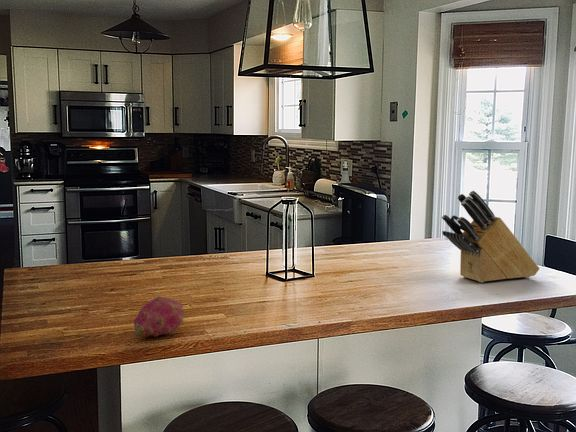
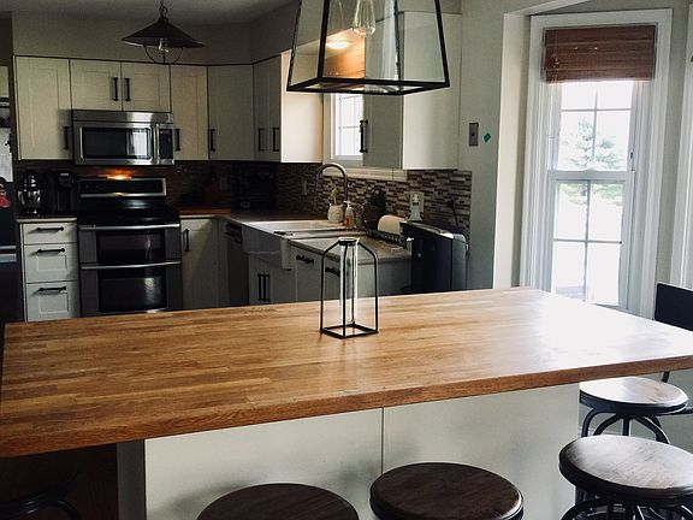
- fruit [133,295,185,338]
- knife block [441,190,540,283]
